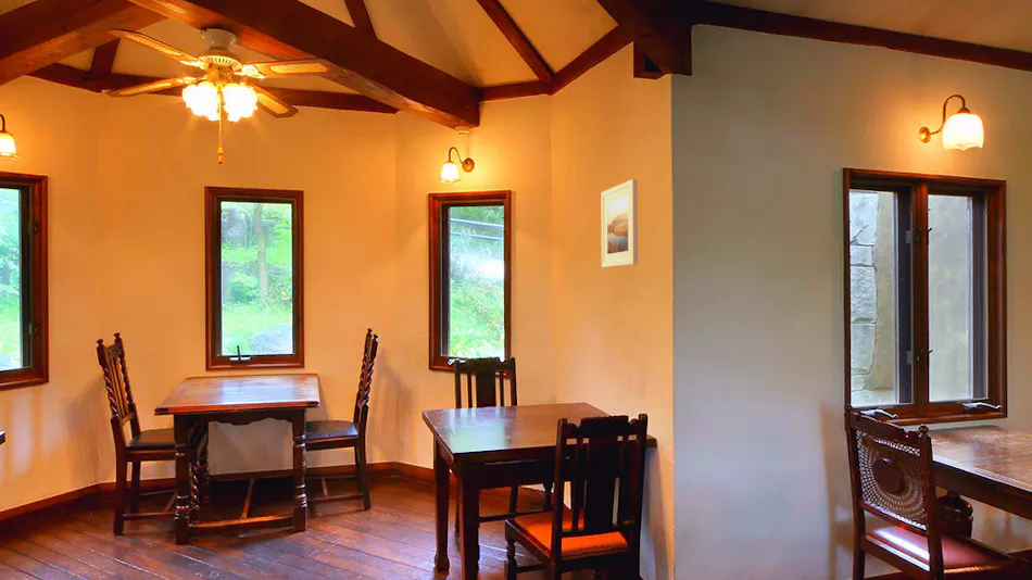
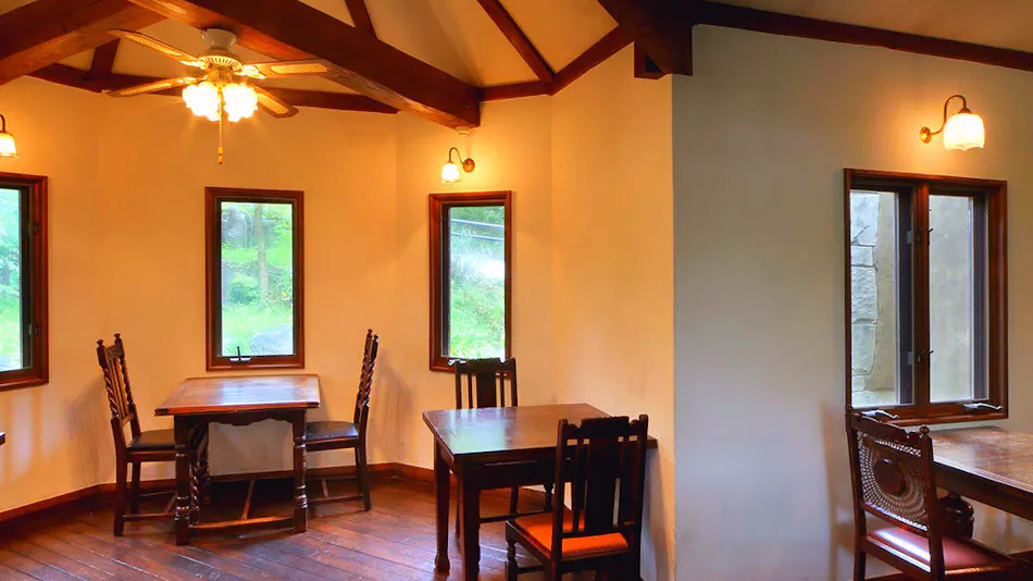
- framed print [601,178,639,268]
